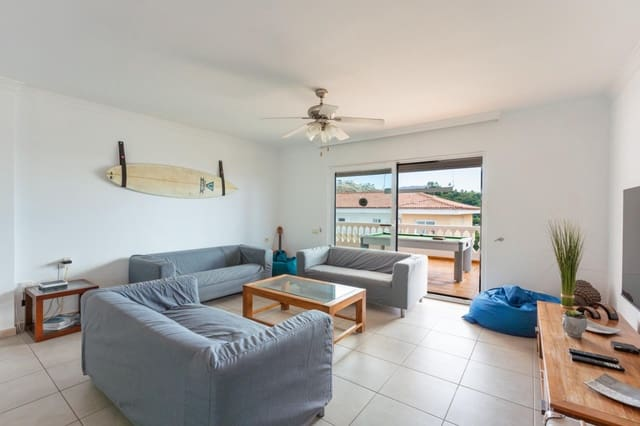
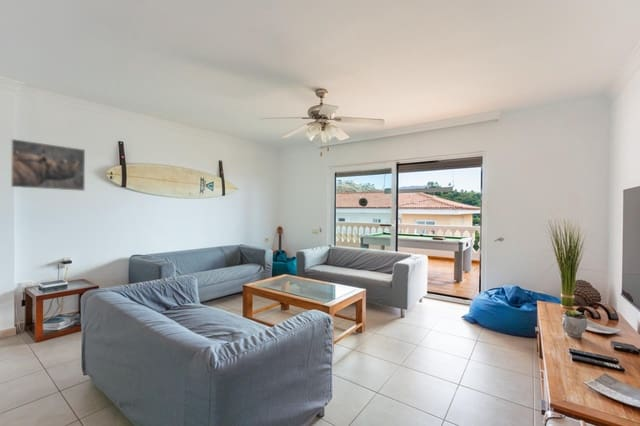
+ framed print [10,138,86,192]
